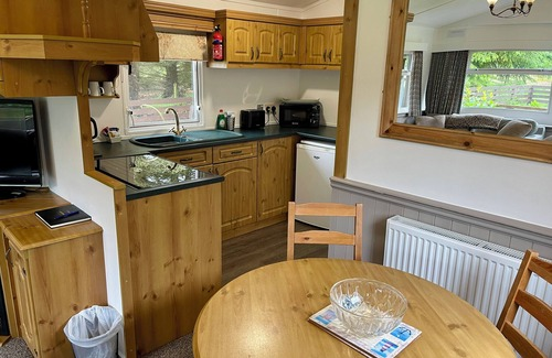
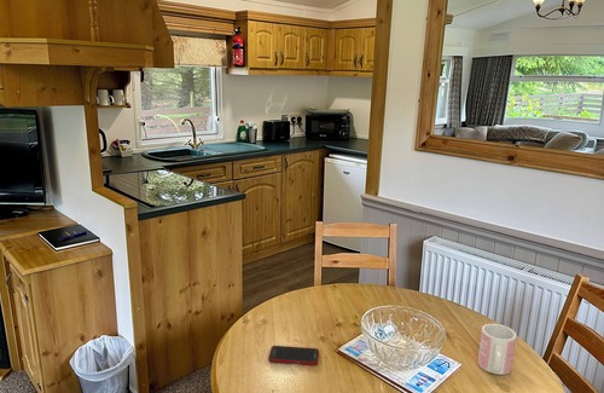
+ mug [477,323,517,376]
+ cell phone [267,345,320,366]
